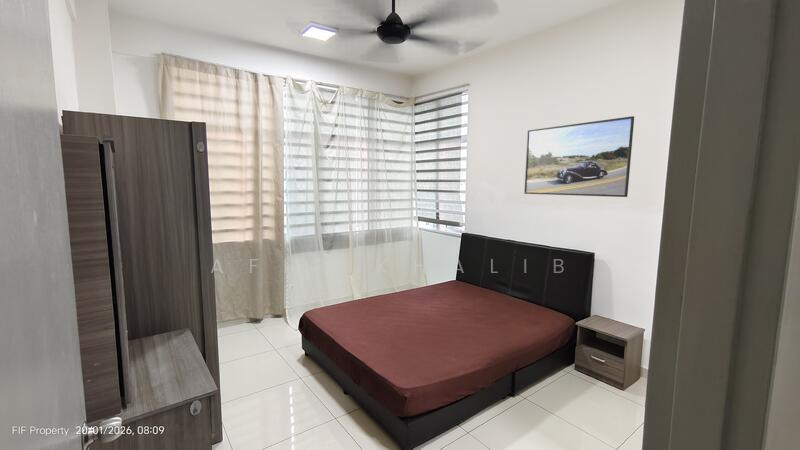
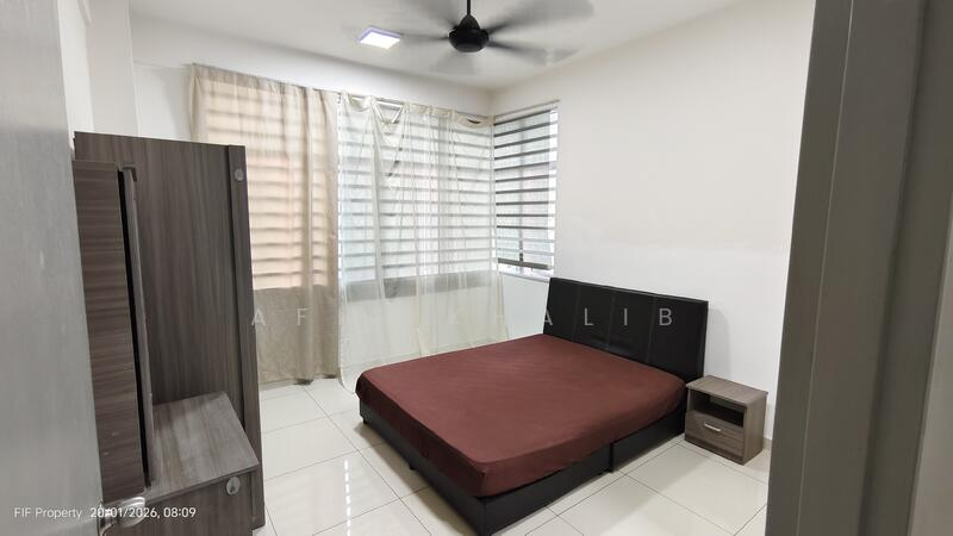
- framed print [523,115,635,198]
